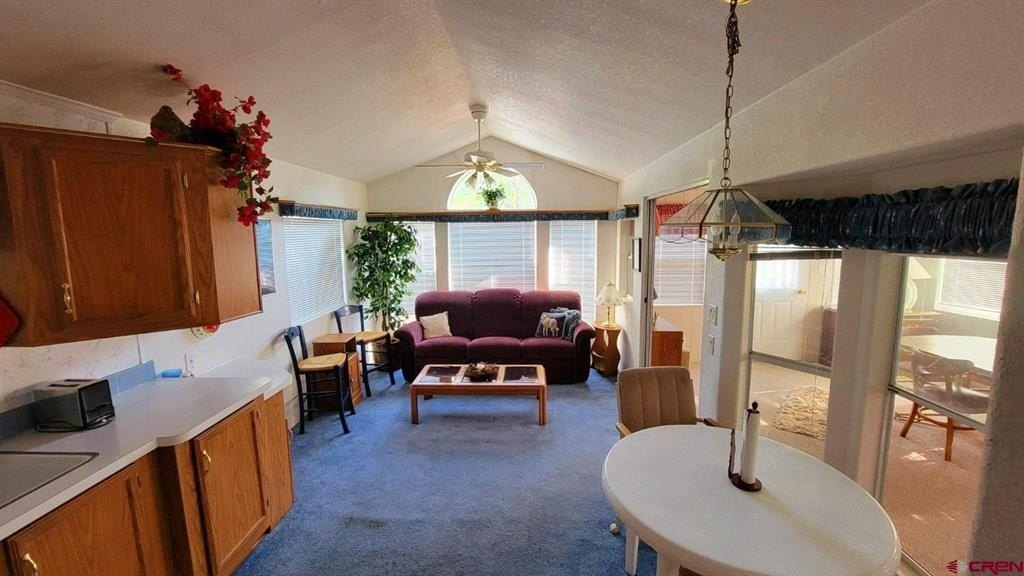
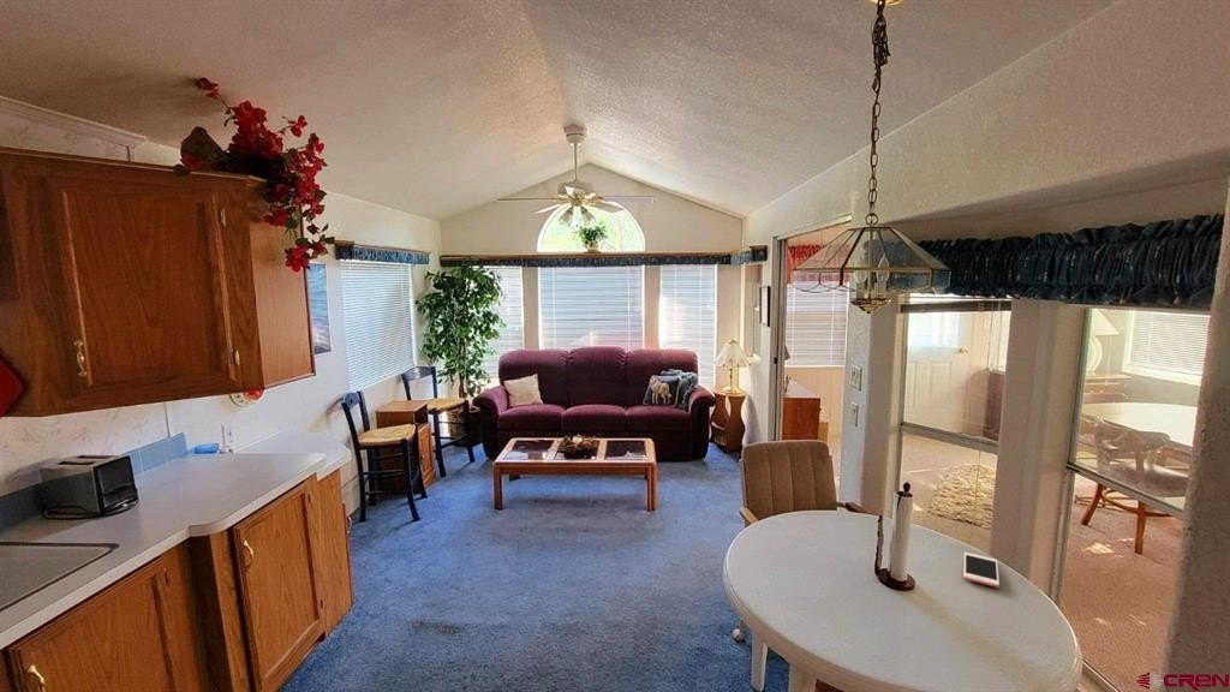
+ cell phone [962,551,1001,589]
